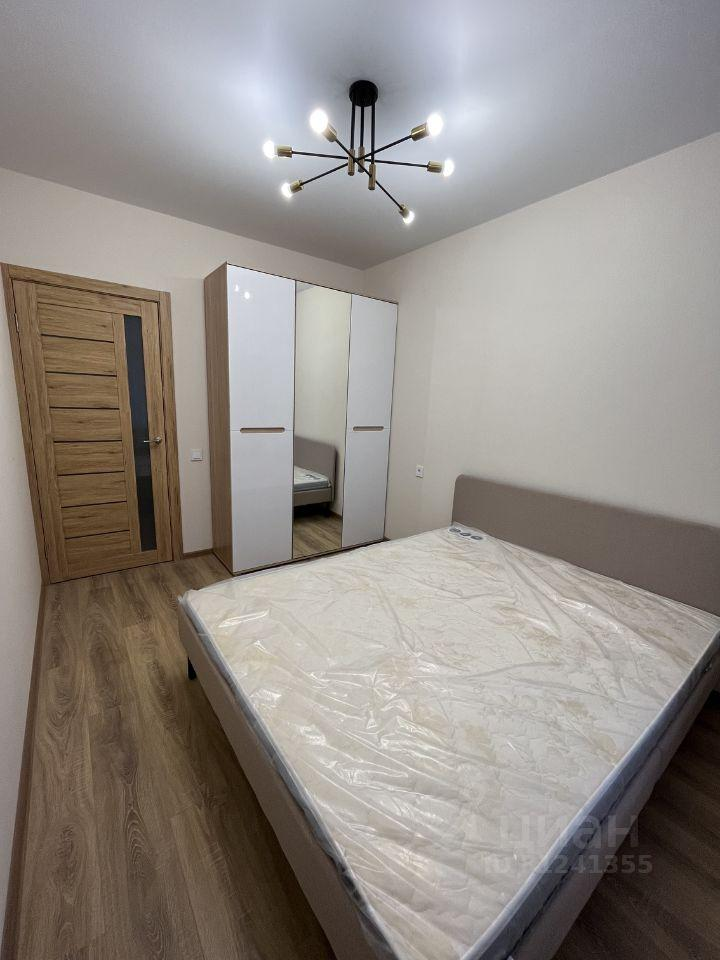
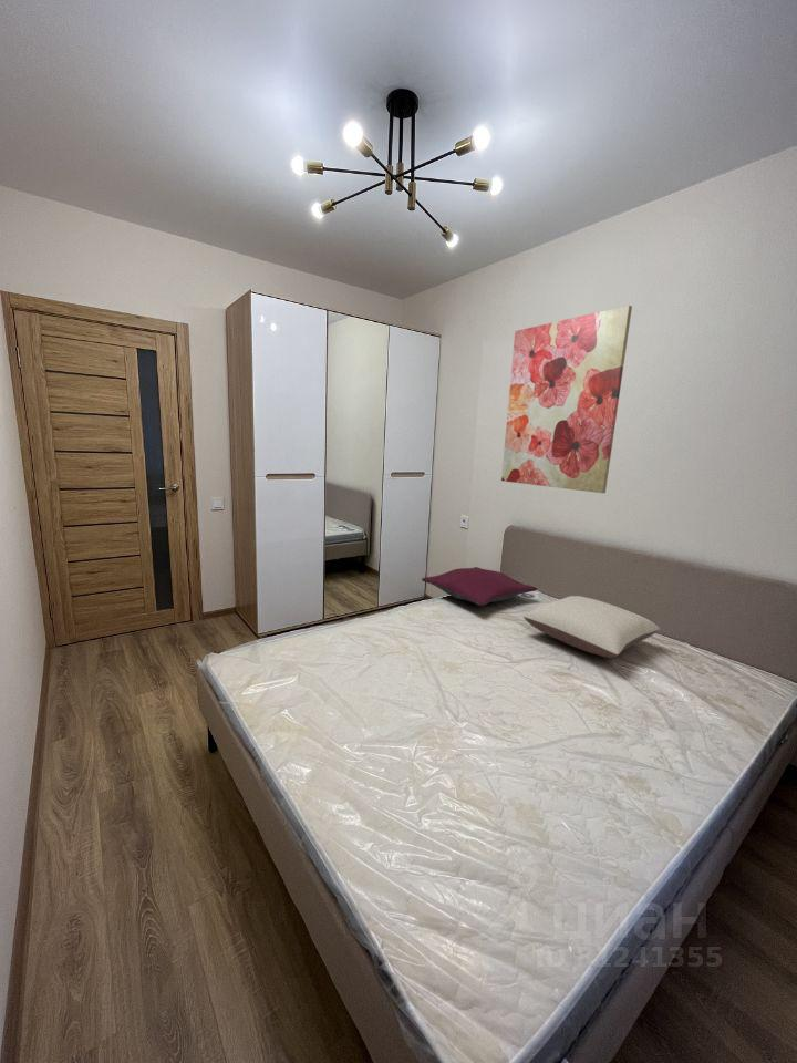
+ pillow [522,595,661,659]
+ pillow [421,566,538,607]
+ wall art [500,305,633,494]
